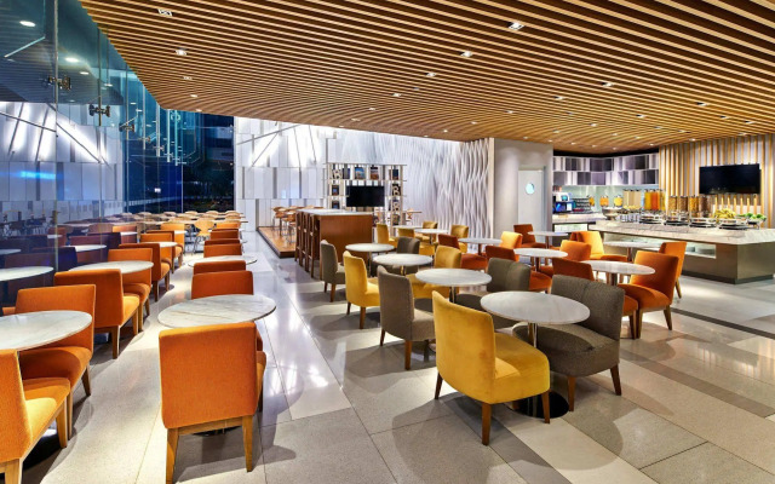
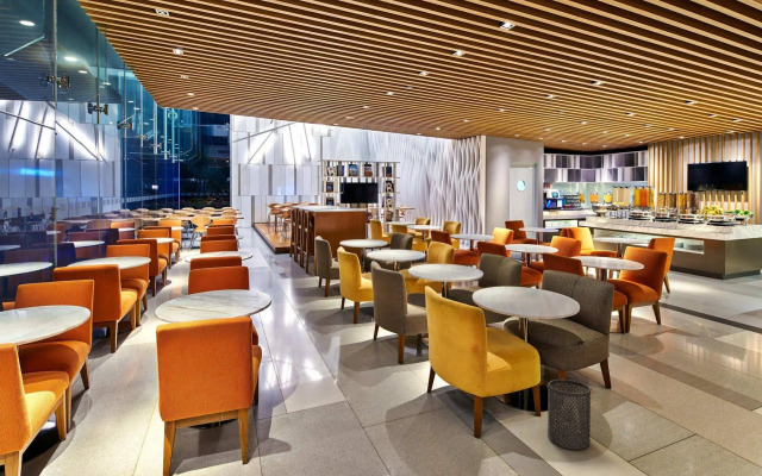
+ trash can [545,378,593,451]
